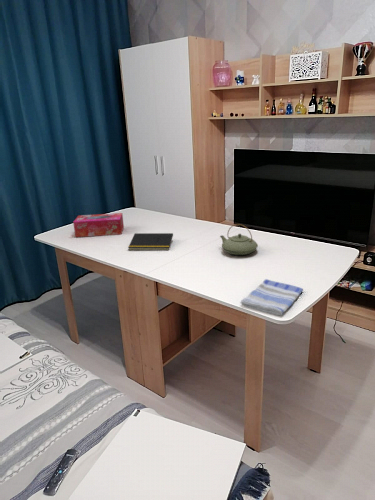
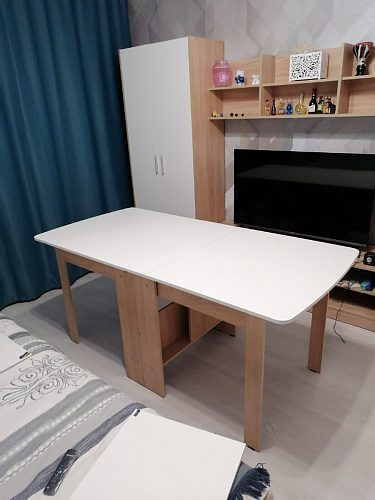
- dish towel [239,278,304,316]
- tissue box [72,212,125,238]
- notepad [127,232,174,251]
- teapot [219,223,259,256]
